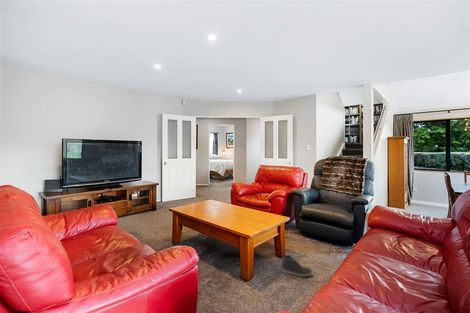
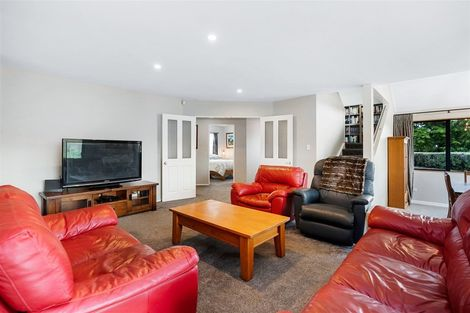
- sneaker [281,254,313,277]
